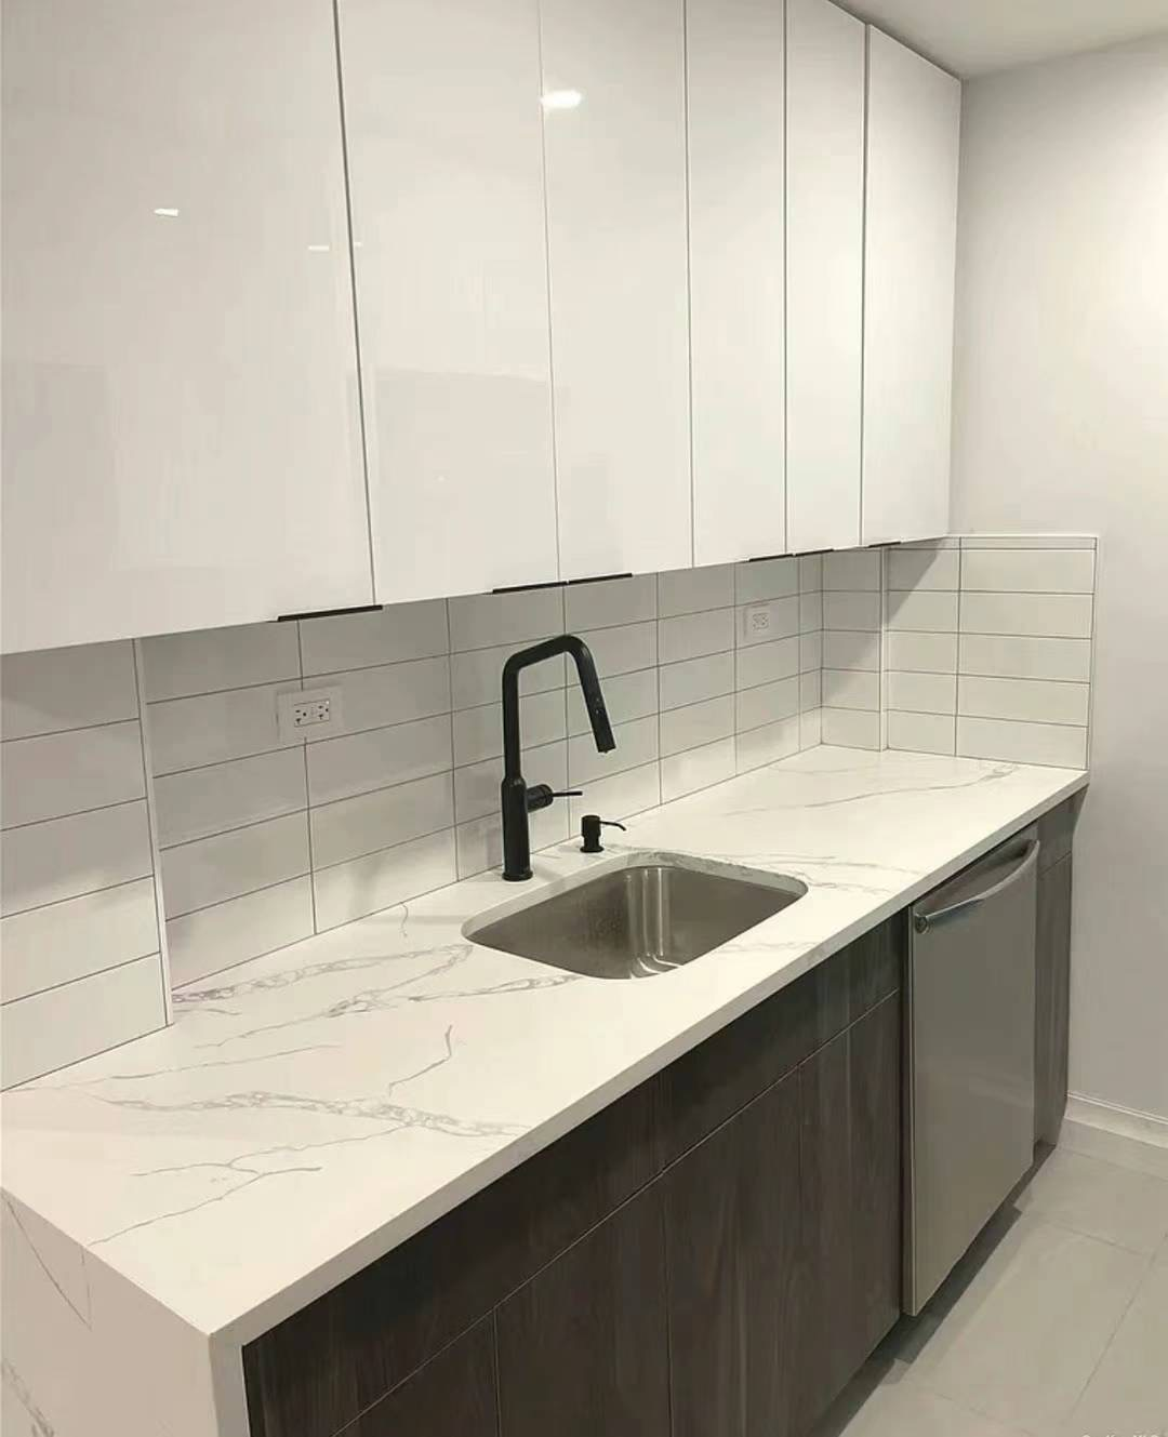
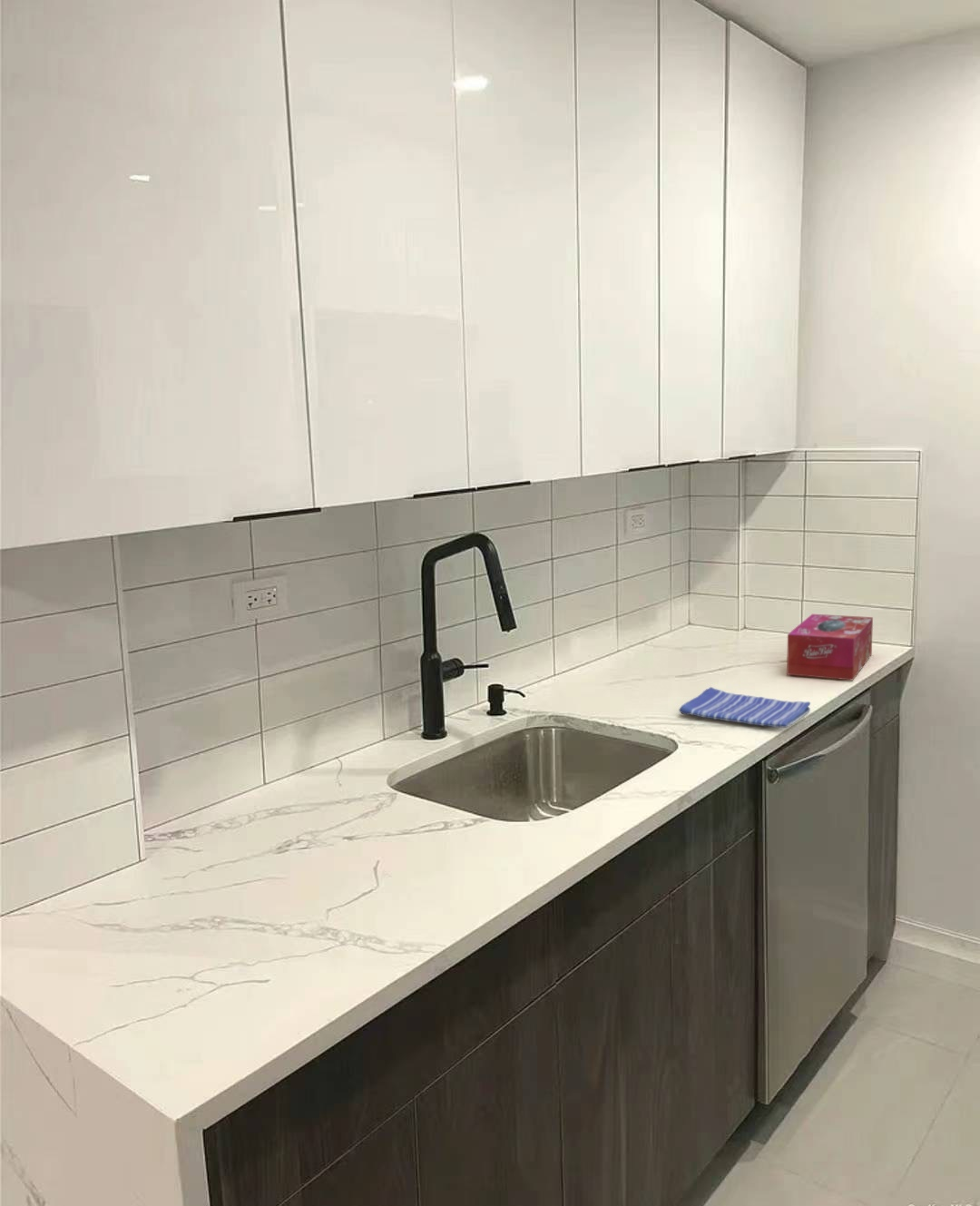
+ dish towel [678,686,811,729]
+ tissue box [786,613,874,681]
